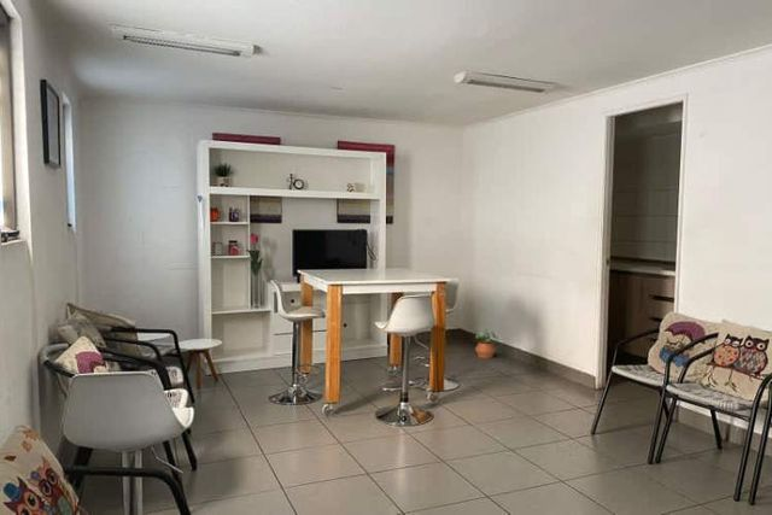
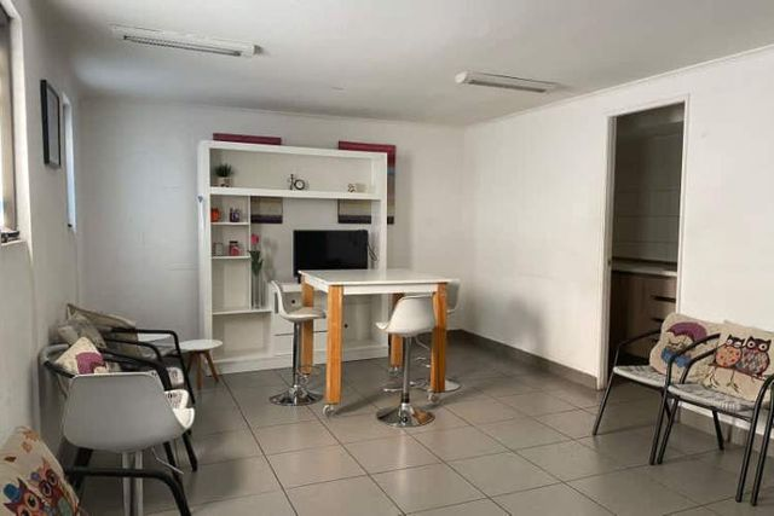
- potted plant [473,327,499,359]
